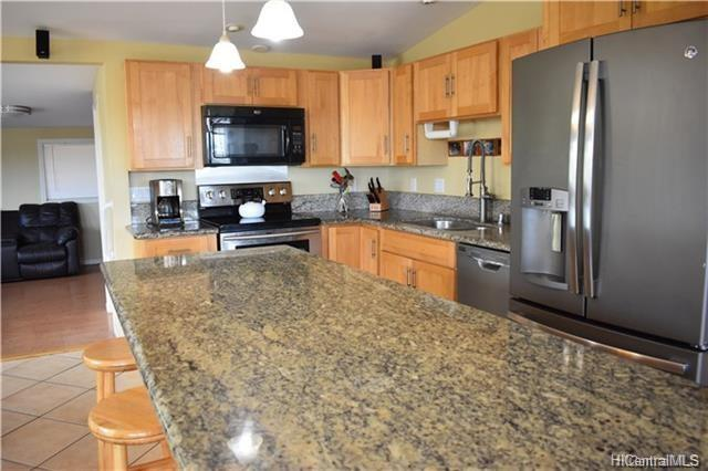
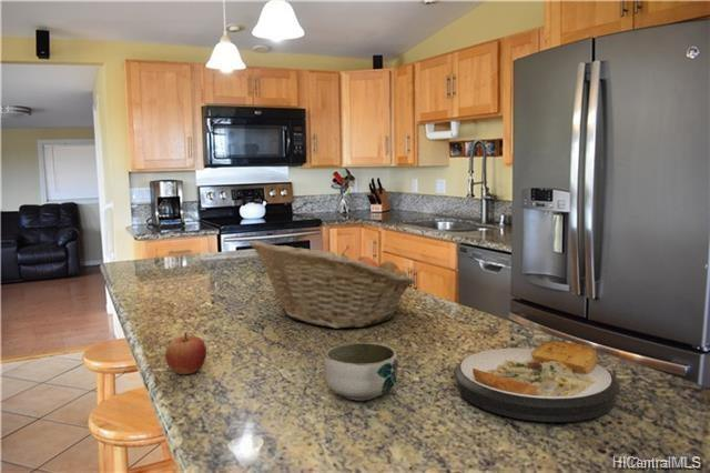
+ plate [453,340,621,423]
+ apple [164,332,207,375]
+ fruit basket [248,240,416,330]
+ bowl [323,342,398,402]
